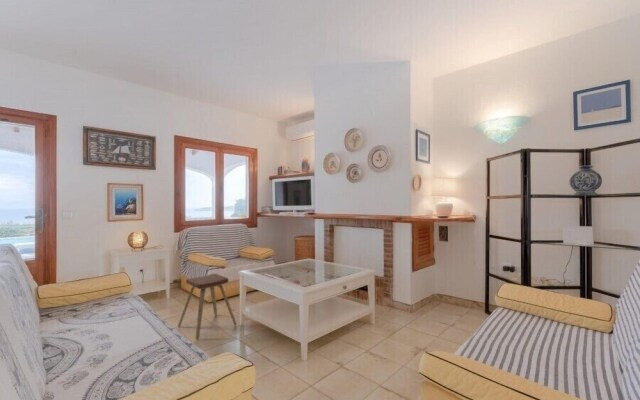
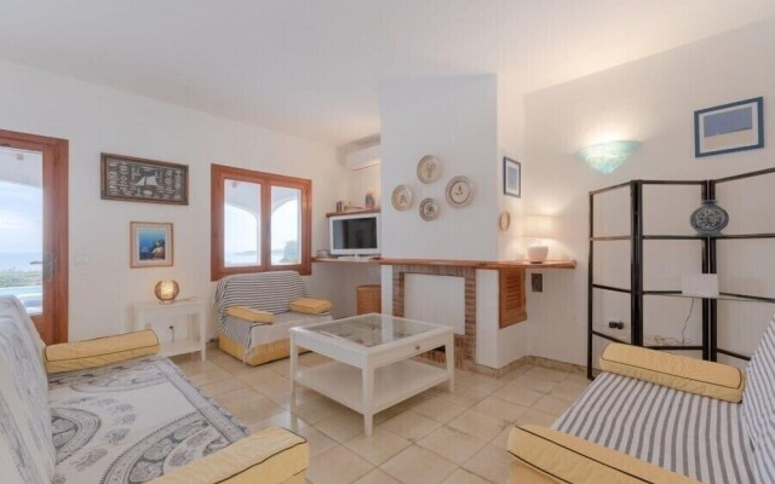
- music stool [177,273,238,340]
